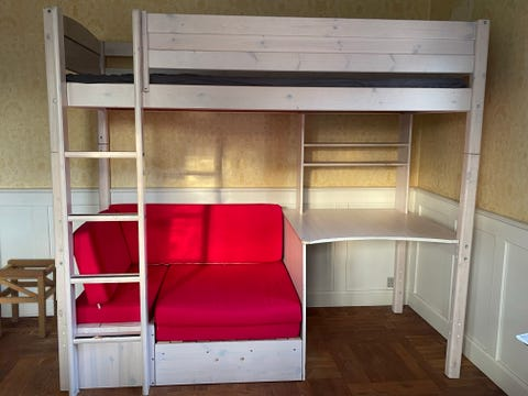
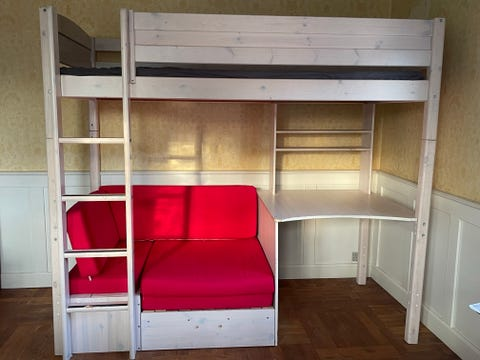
- stool [0,257,58,339]
